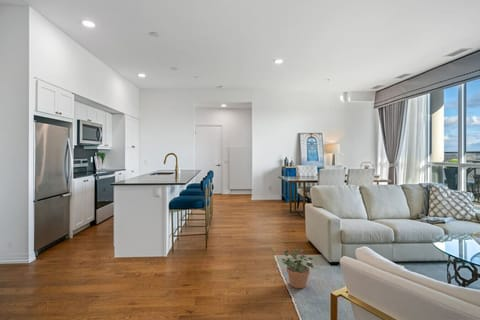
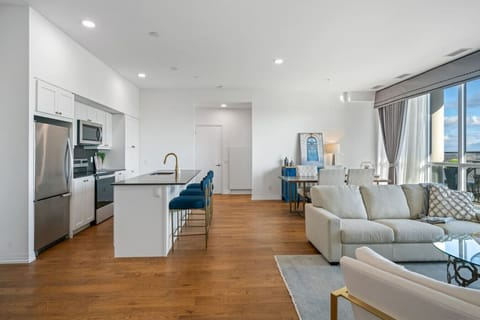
- potted plant [281,248,318,289]
